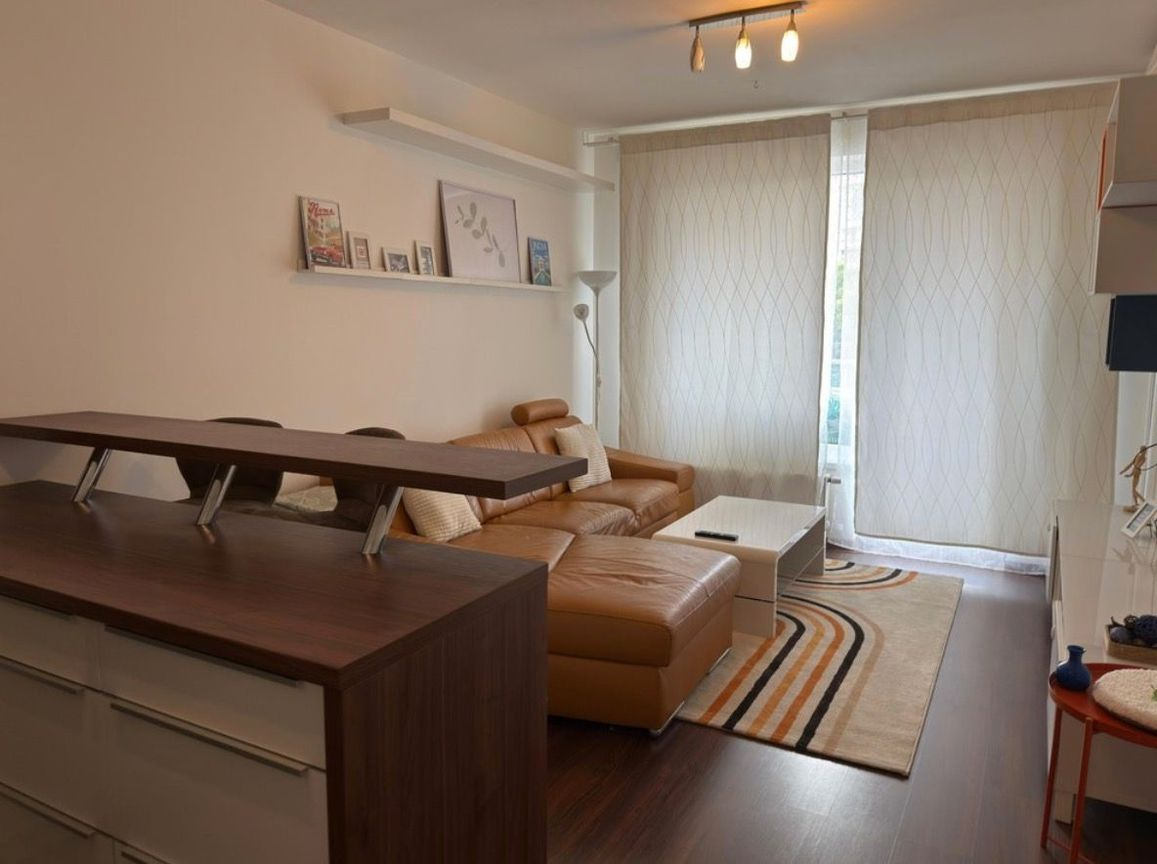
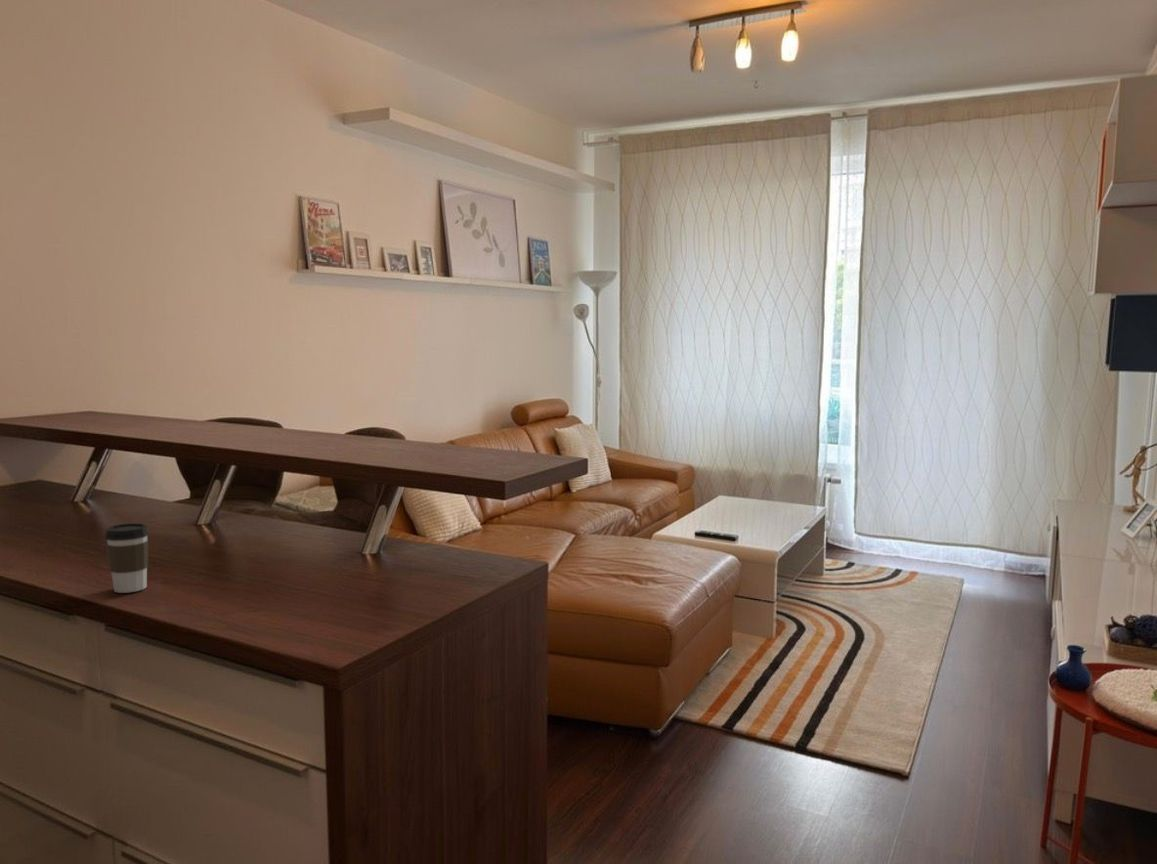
+ coffee cup [104,522,150,594]
